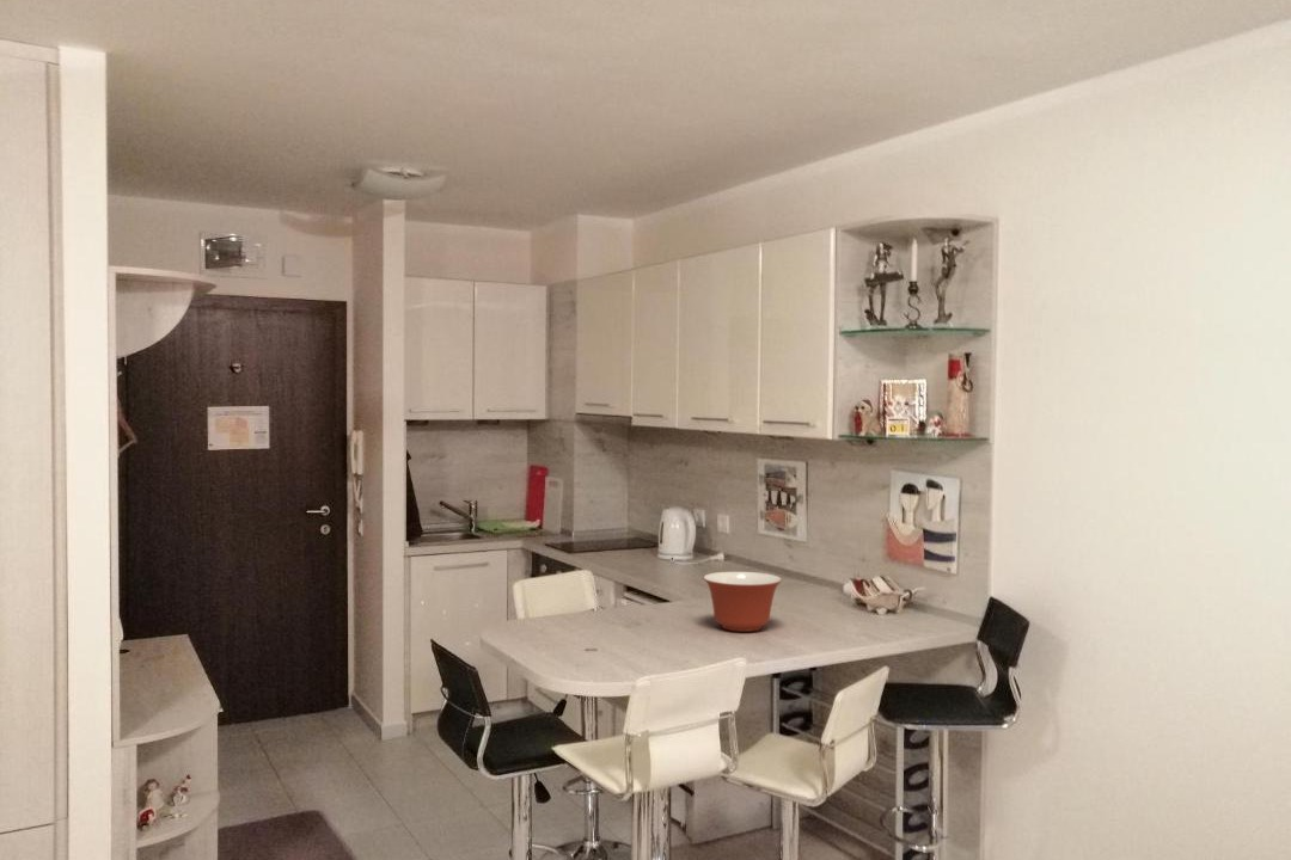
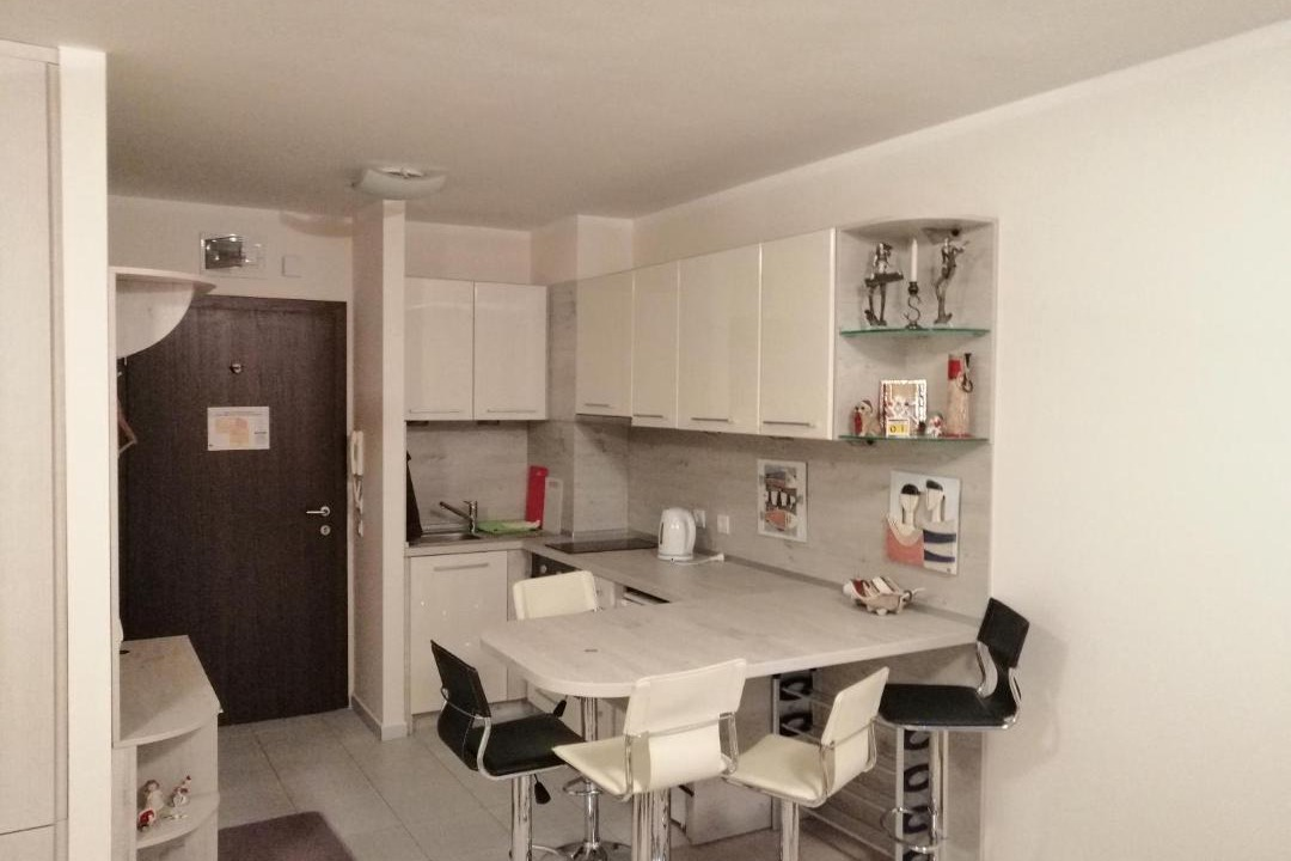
- mixing bowl [702,571,783,633]
